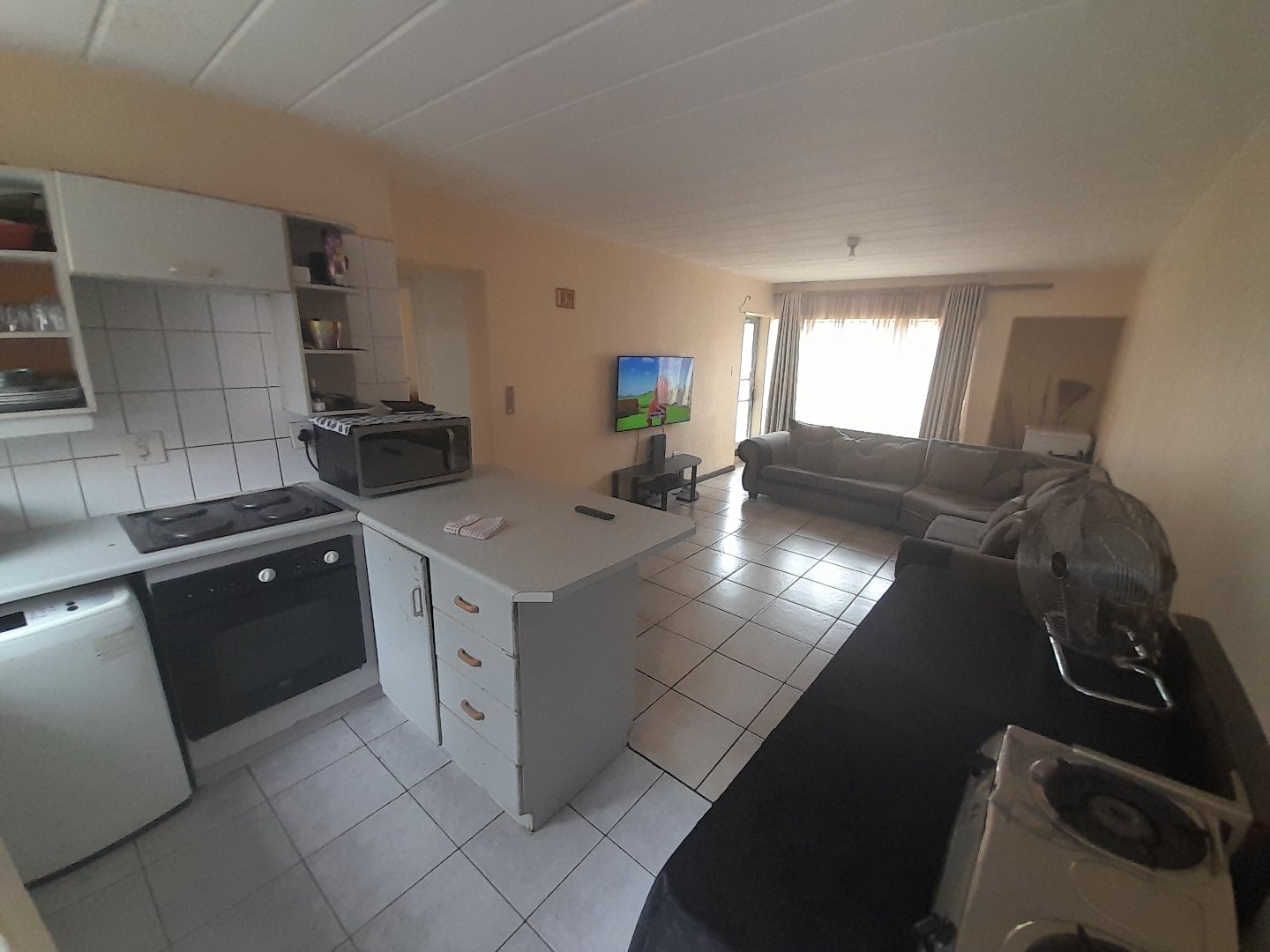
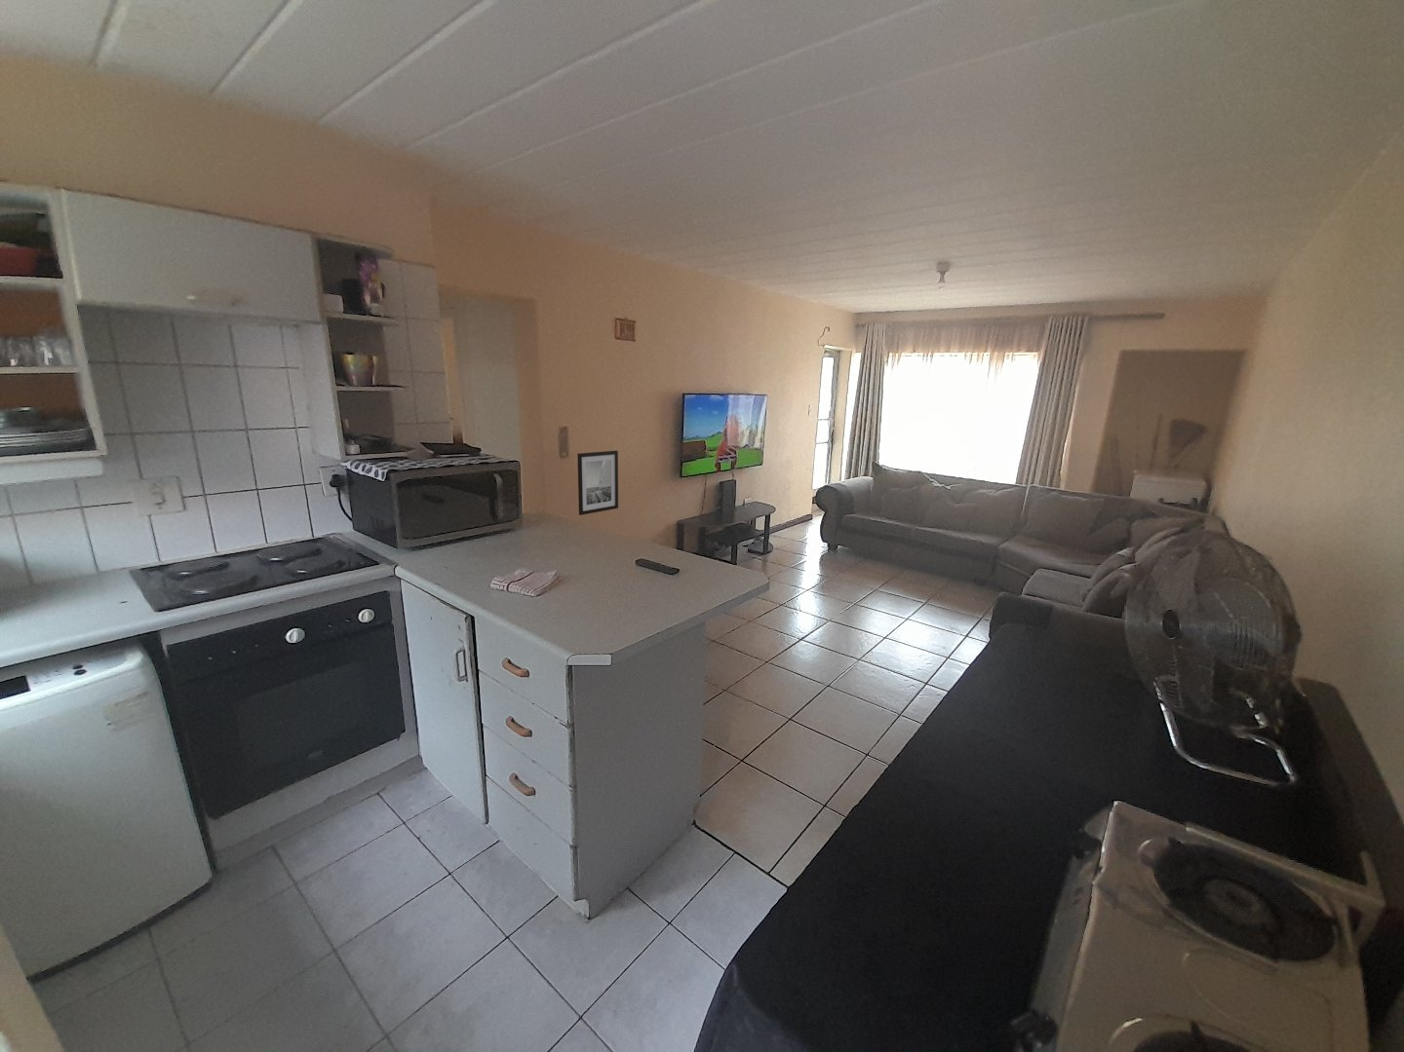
+ wall art [576,450,619,516]
